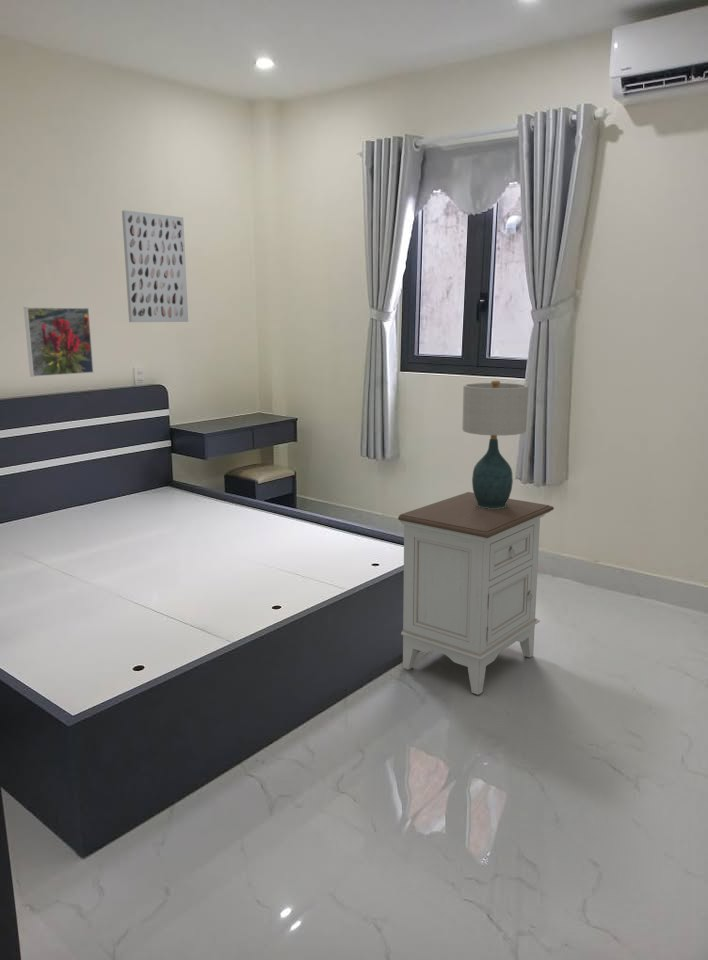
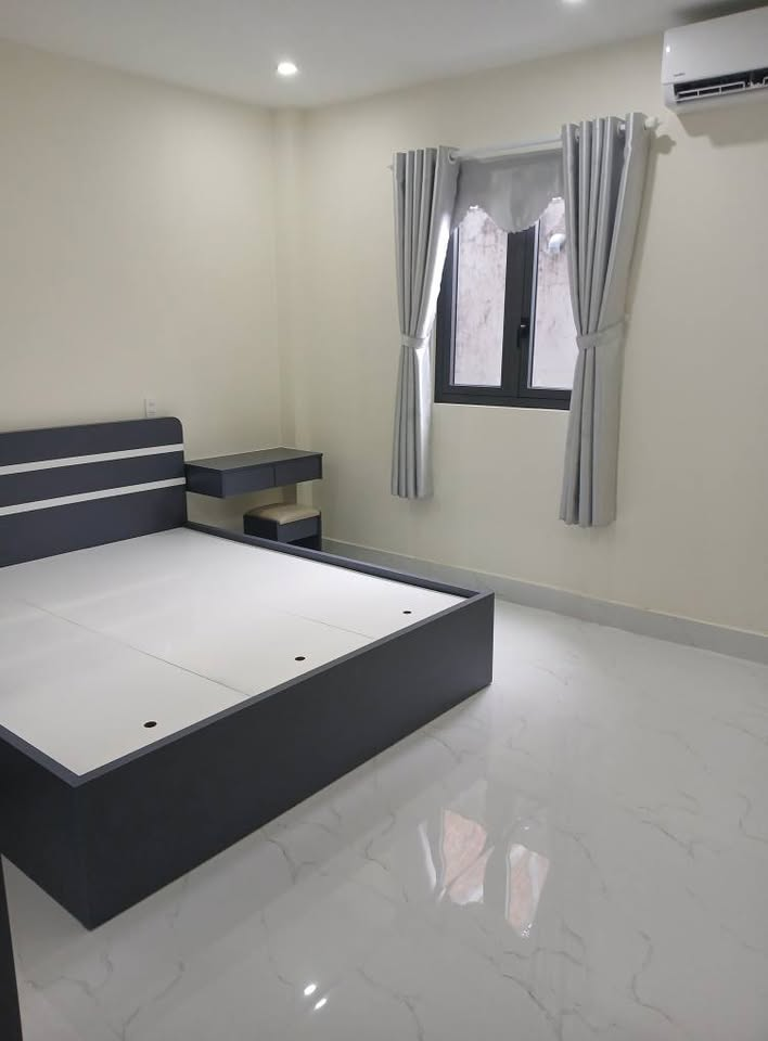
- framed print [23,306,95,378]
- wall art [121,209,189,323]
- table lamp [461,380,529,509]
- nightstand [397,491,555,696]
